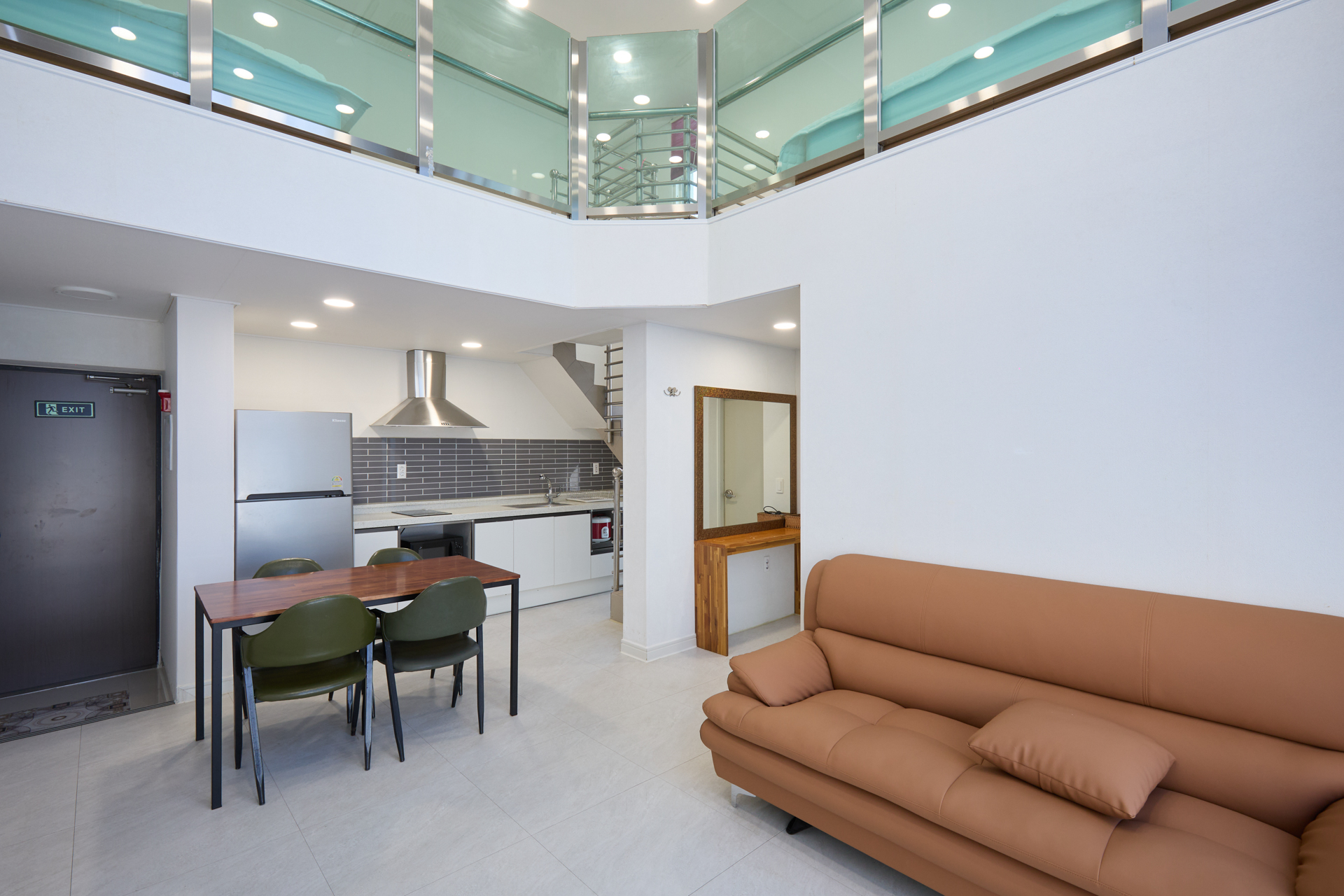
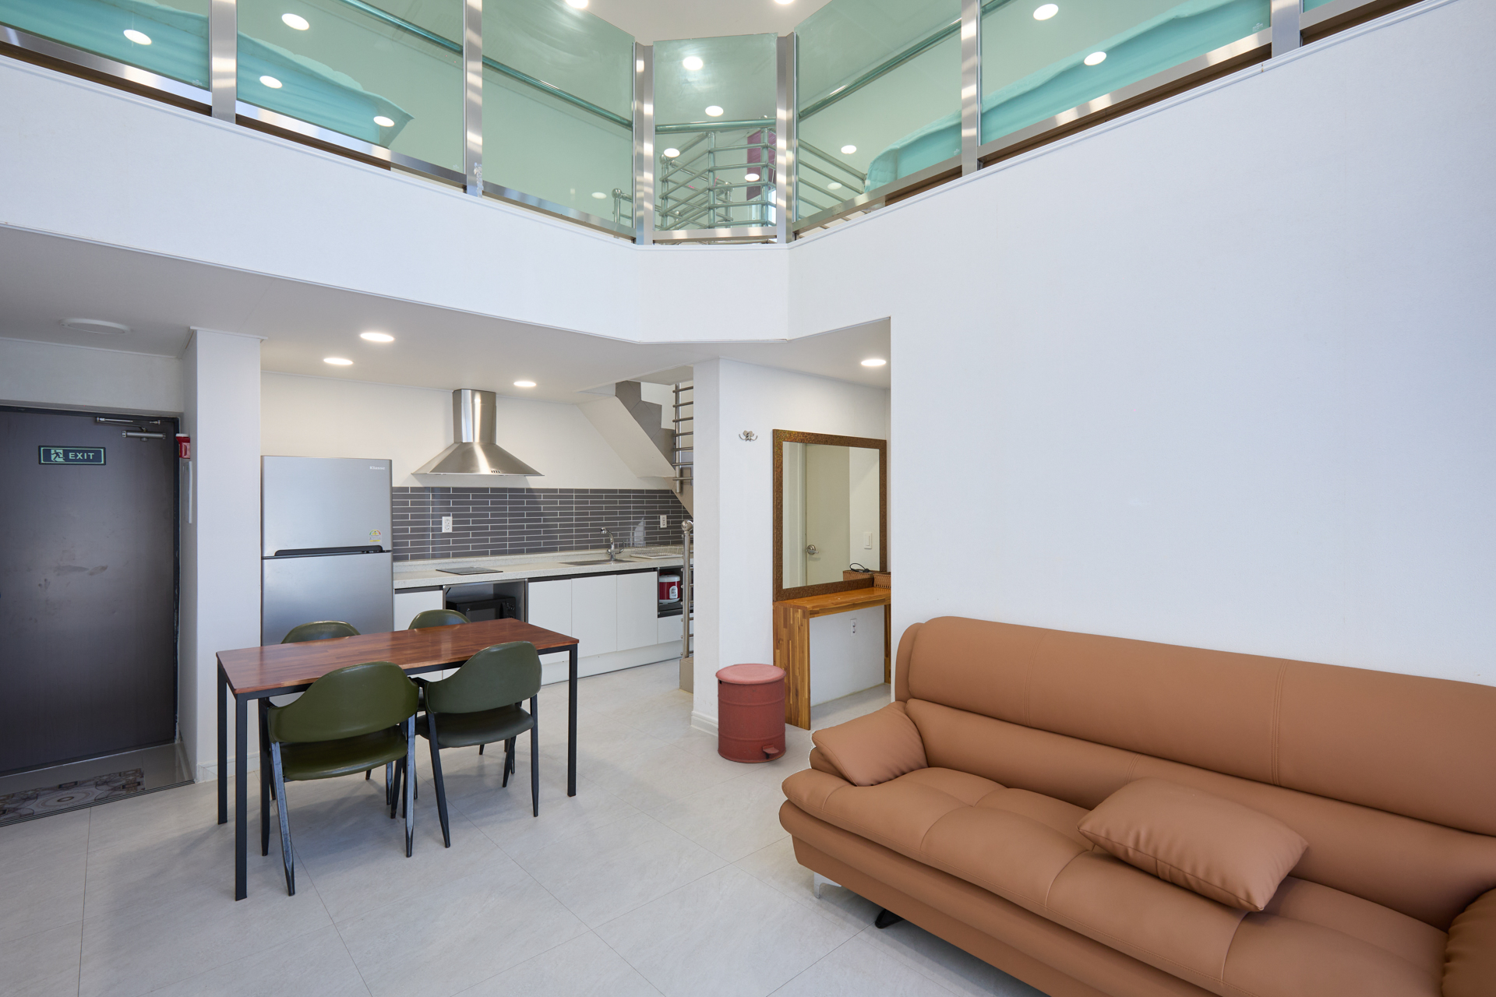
+ trash can [715,663,788,763]
